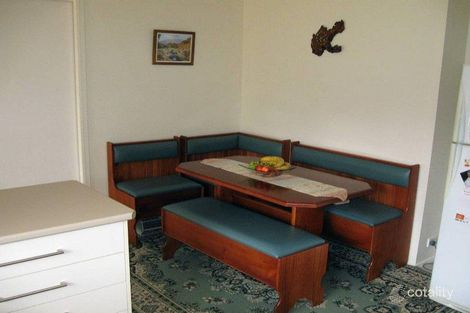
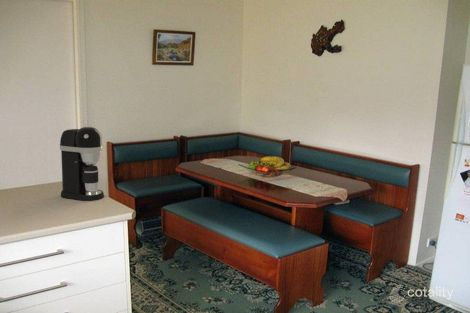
+ coffee maker [59,126,105,202]
